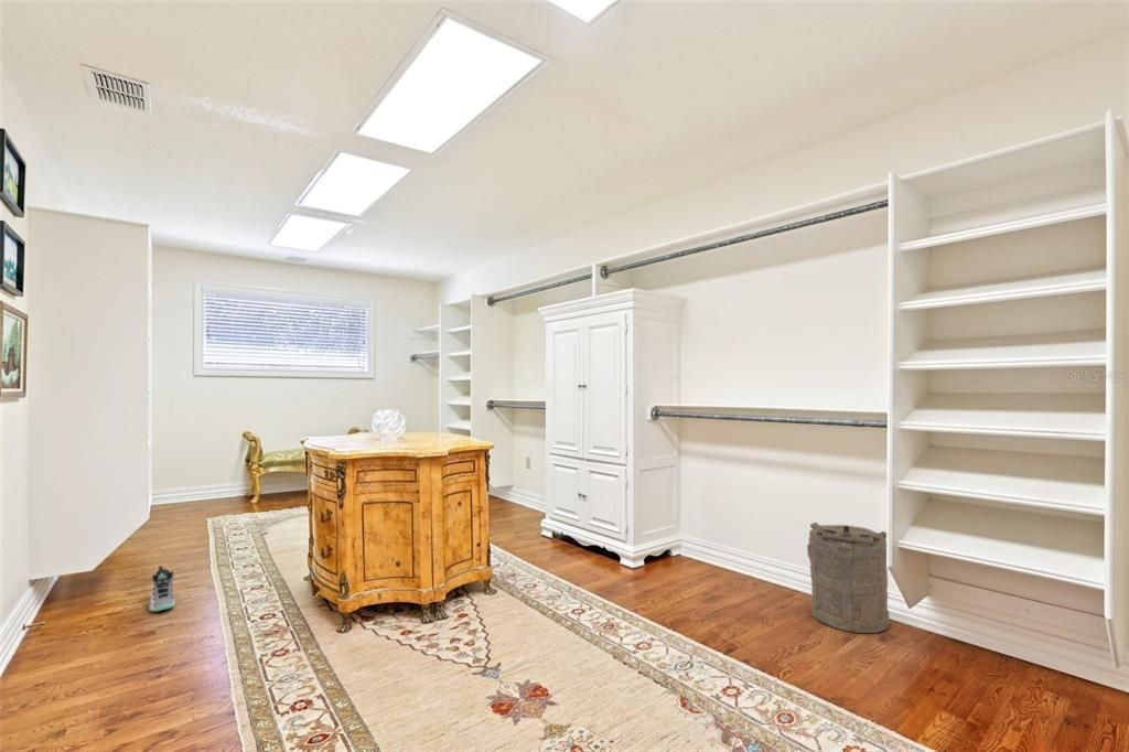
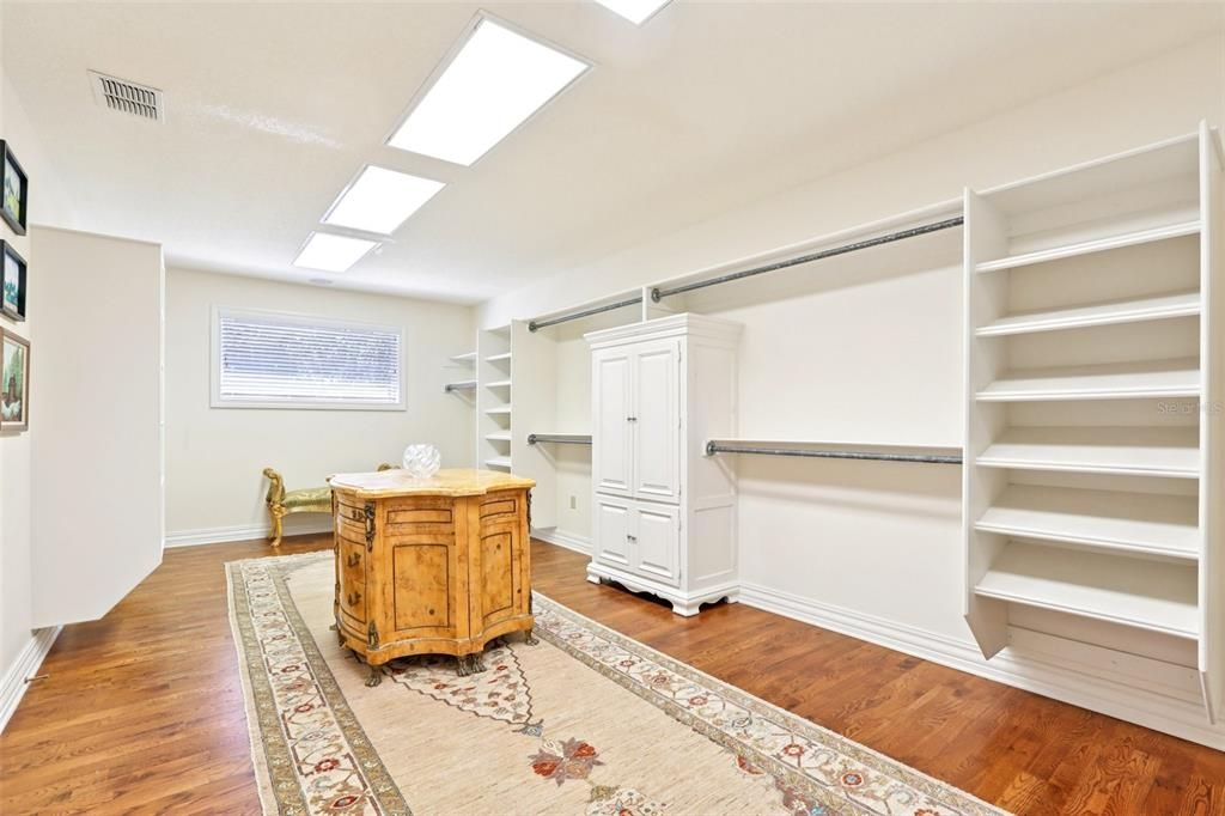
- laundry hamper [806,522,891,634]
- sneaker [148,565,176,613]
